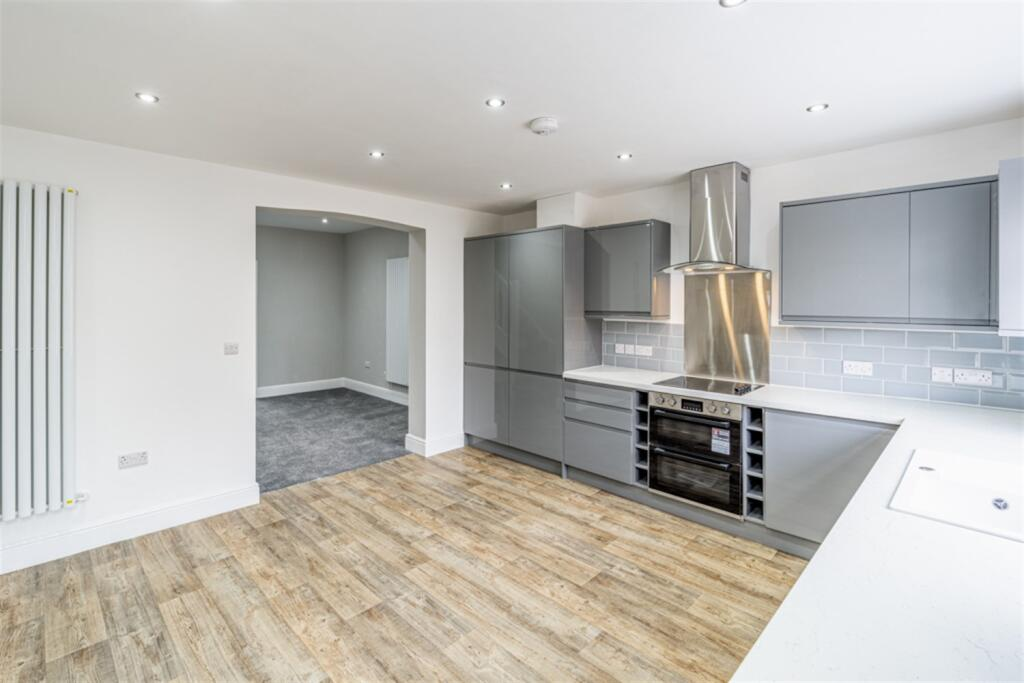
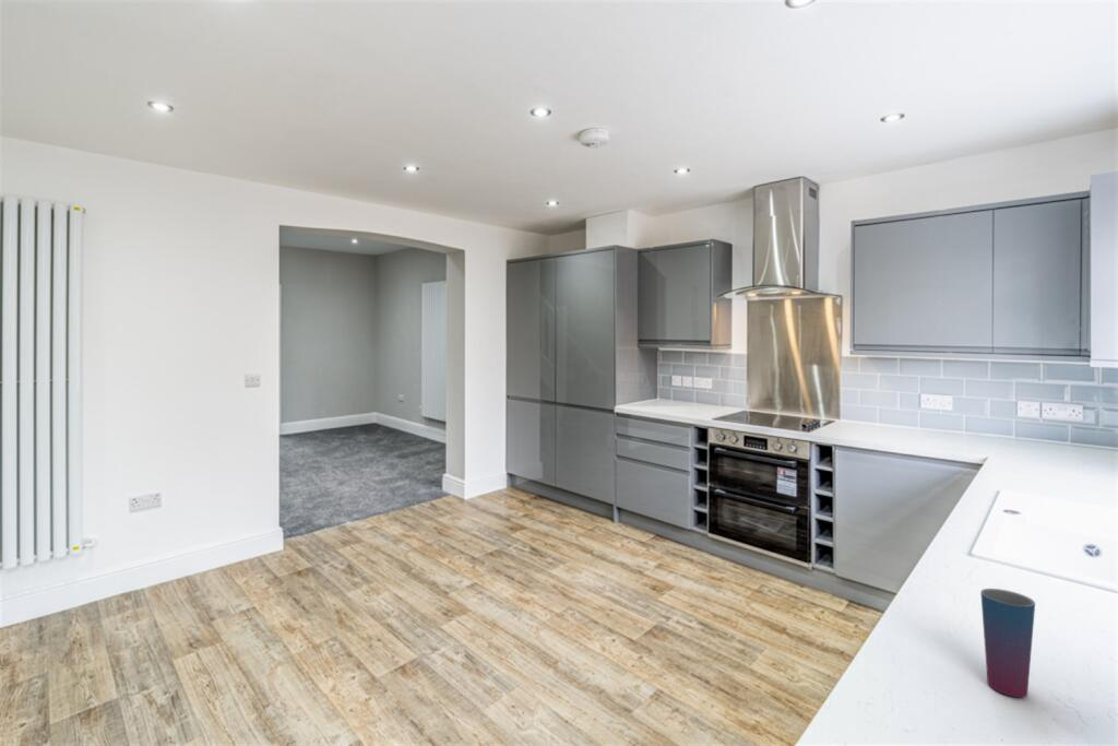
+ cup [979,588,1036,698]
